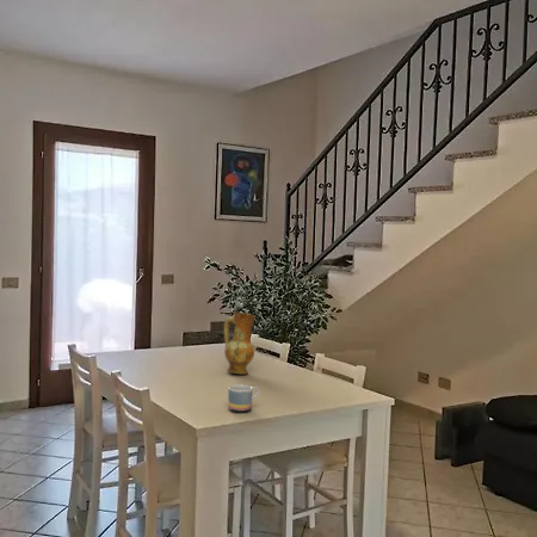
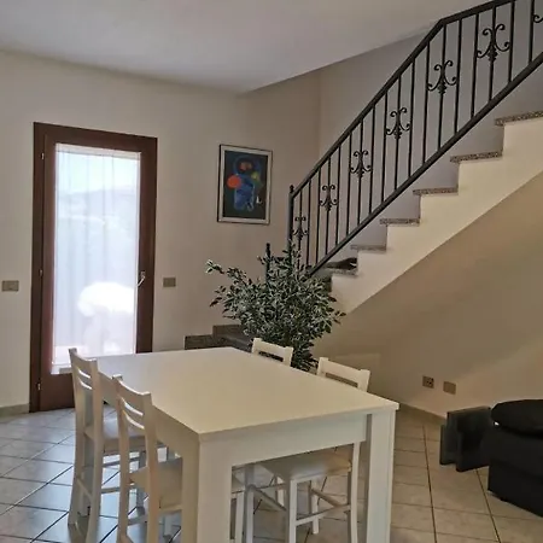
- ceramic jug [223,311,257,376]
- mug [227,383,260,413]
